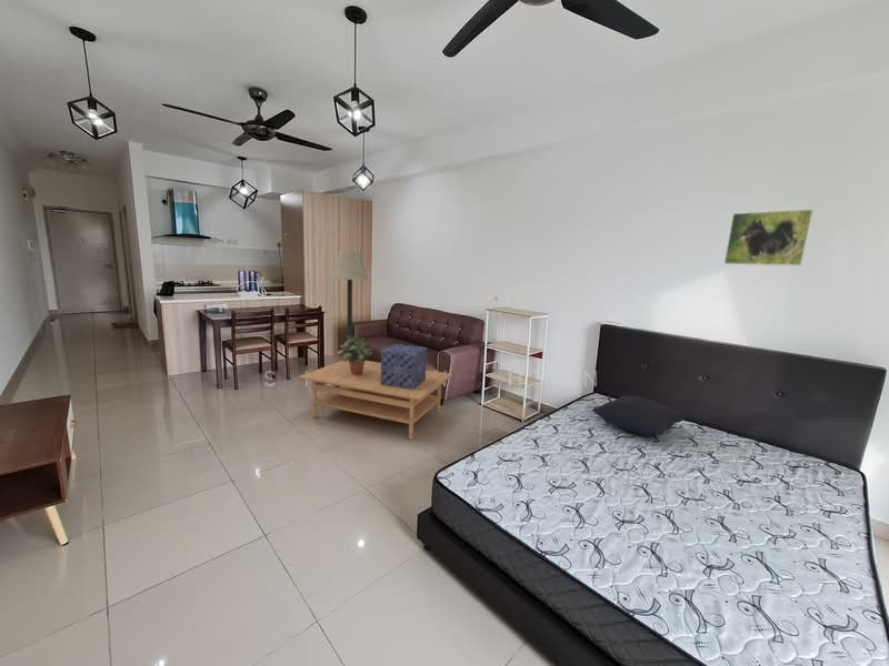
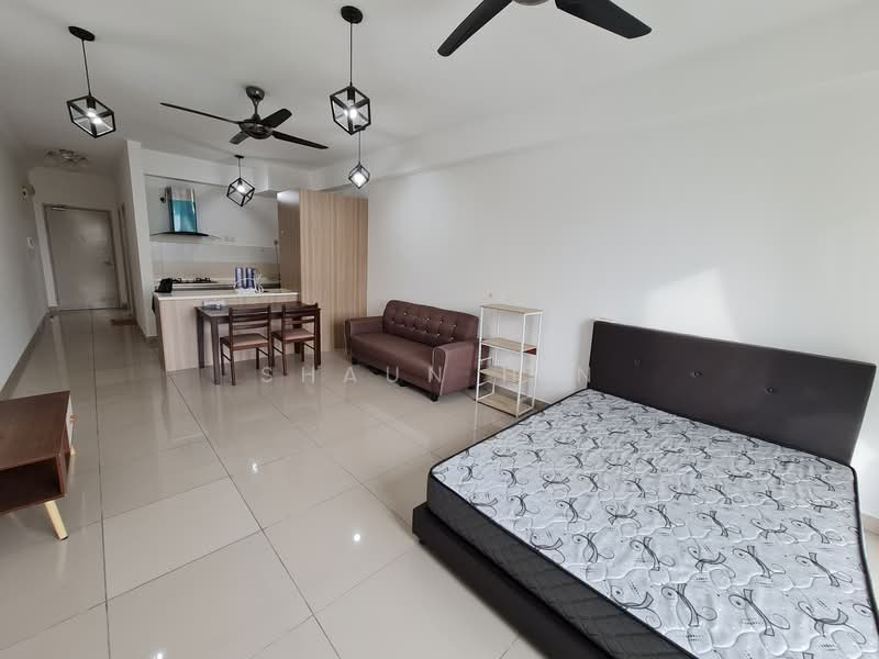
- potted plant [336,335,373,376]
- decorative box [380,343,428,390]
- floor lamp [330,250,369,387]
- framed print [722,208,815,268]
- pillow [590,394,688,437]
- coffee table [298,360,453,441]
